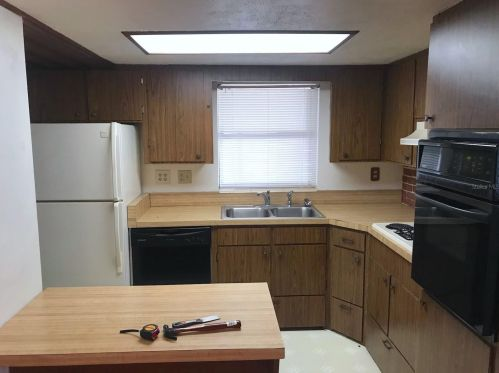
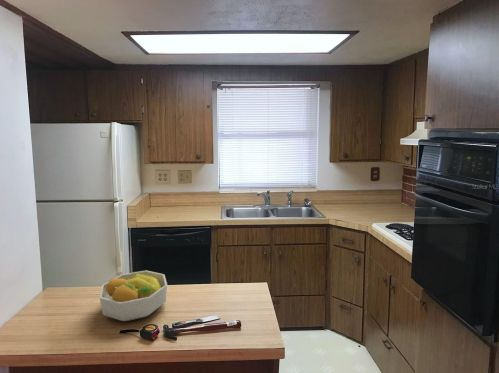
+ fruit bowl [99,270,168,322]
